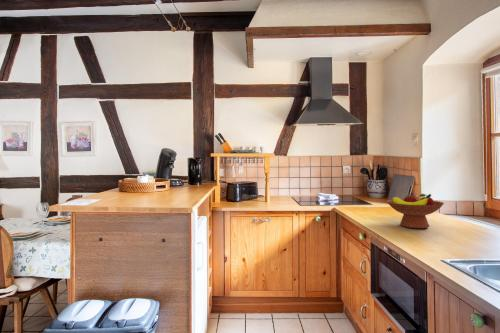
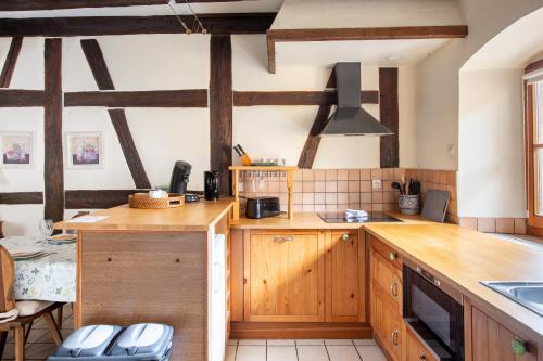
- fruit bowl [386,193,445,229]
